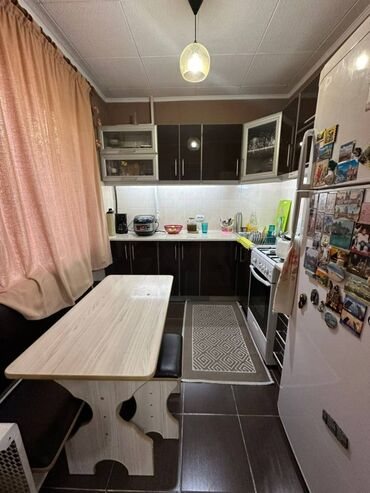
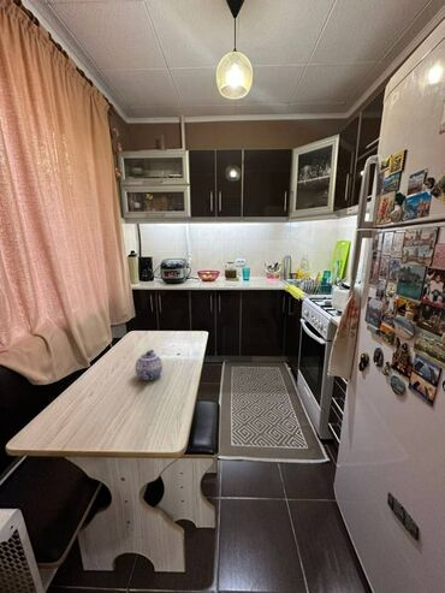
+ teapot [134,349,164,381]
